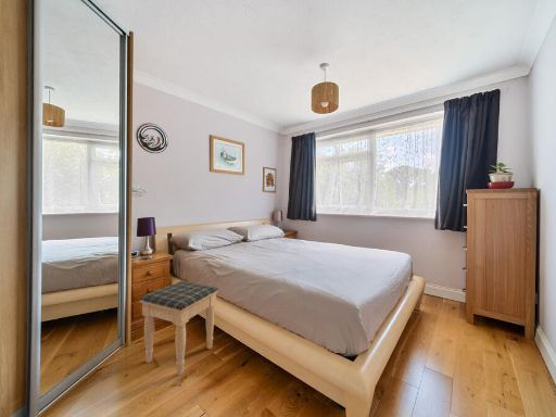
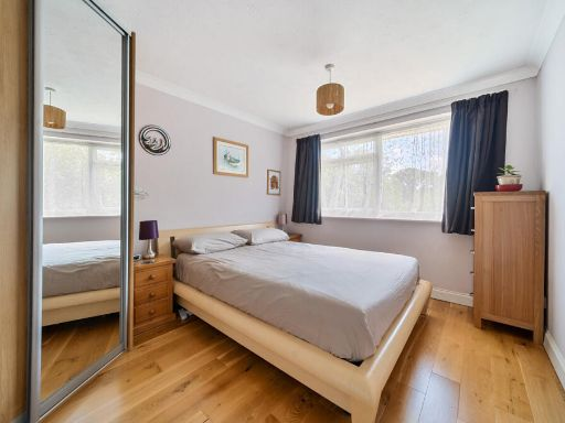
- footstool [139,280,219,377]
